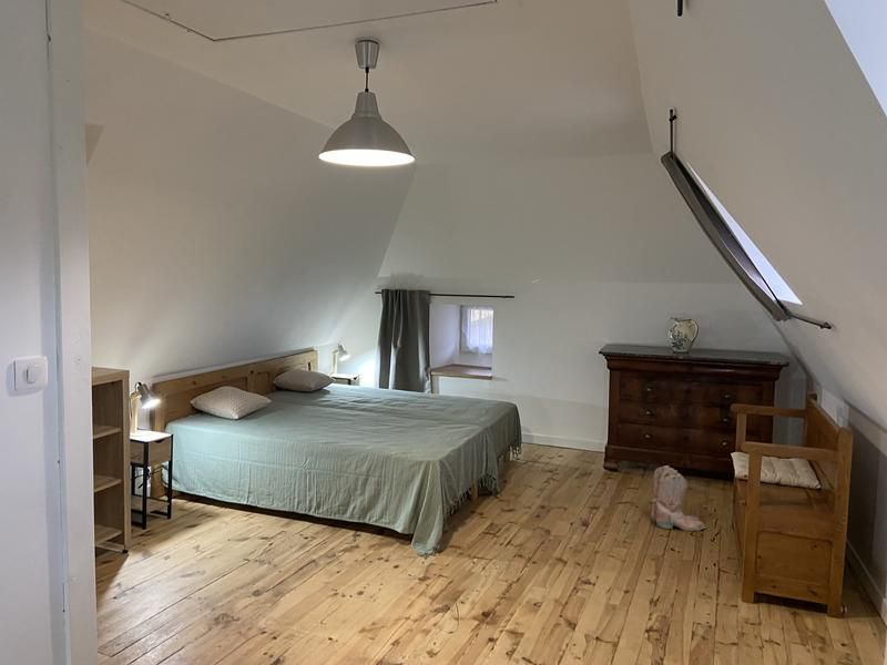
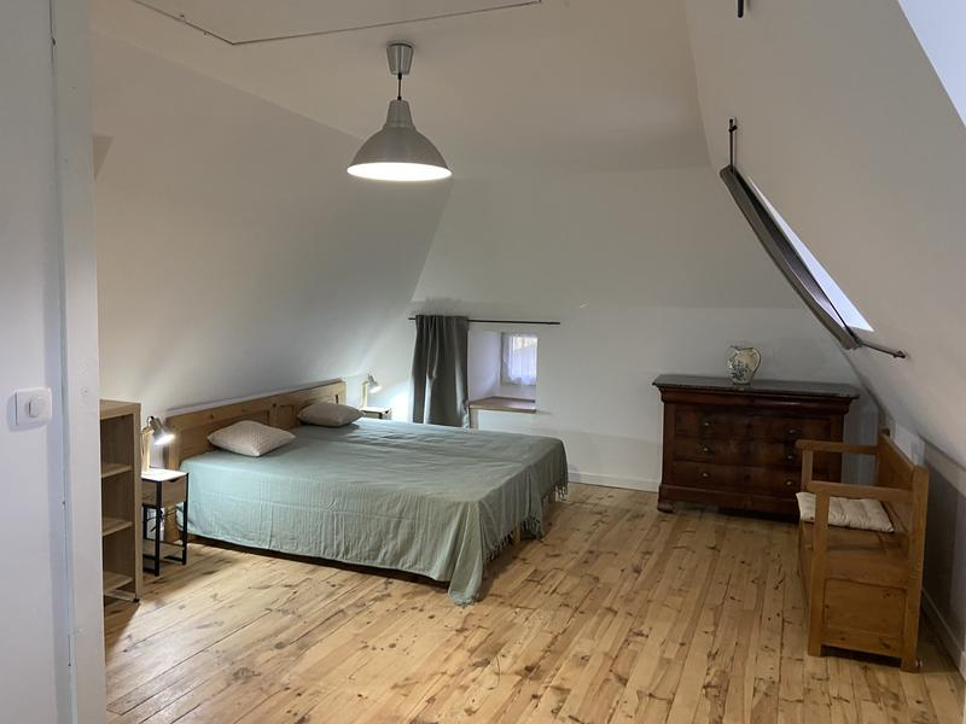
- boots [651,464,706,532]
